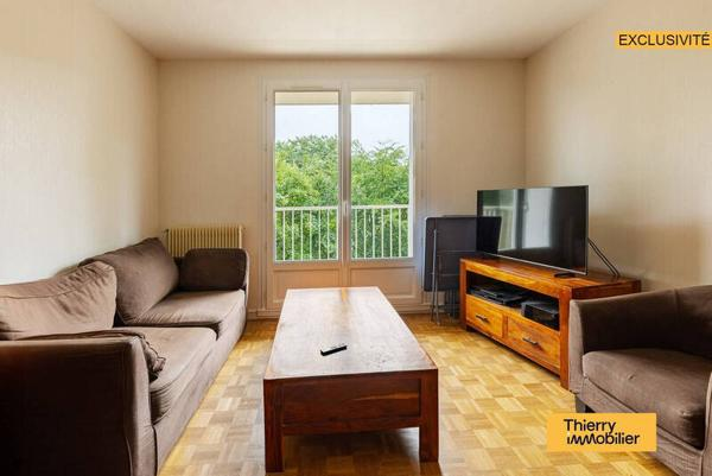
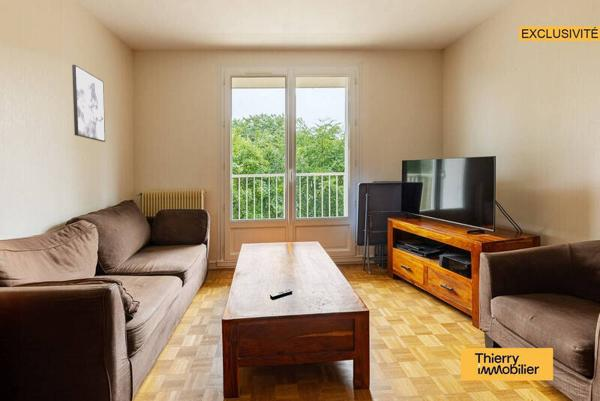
+ wall art [71,64,106,143]
